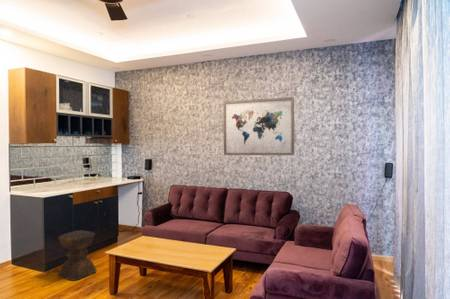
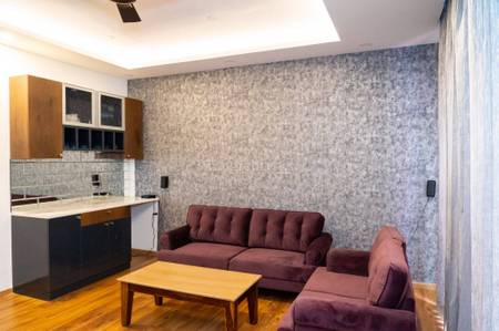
- stool [57,229,98,282]
- wall art [223,96,295,156]
